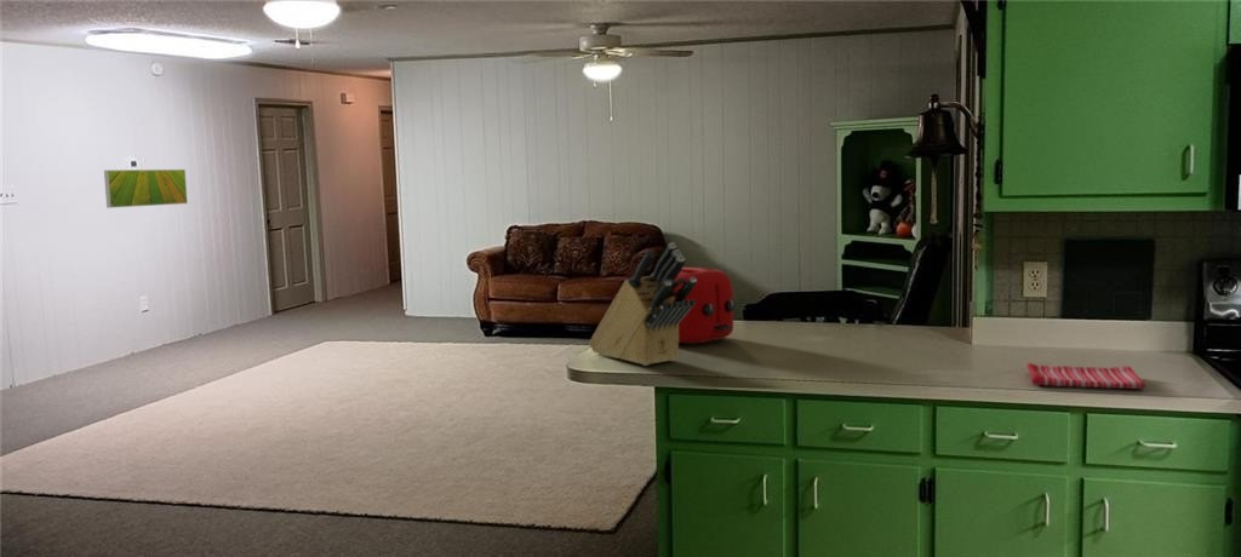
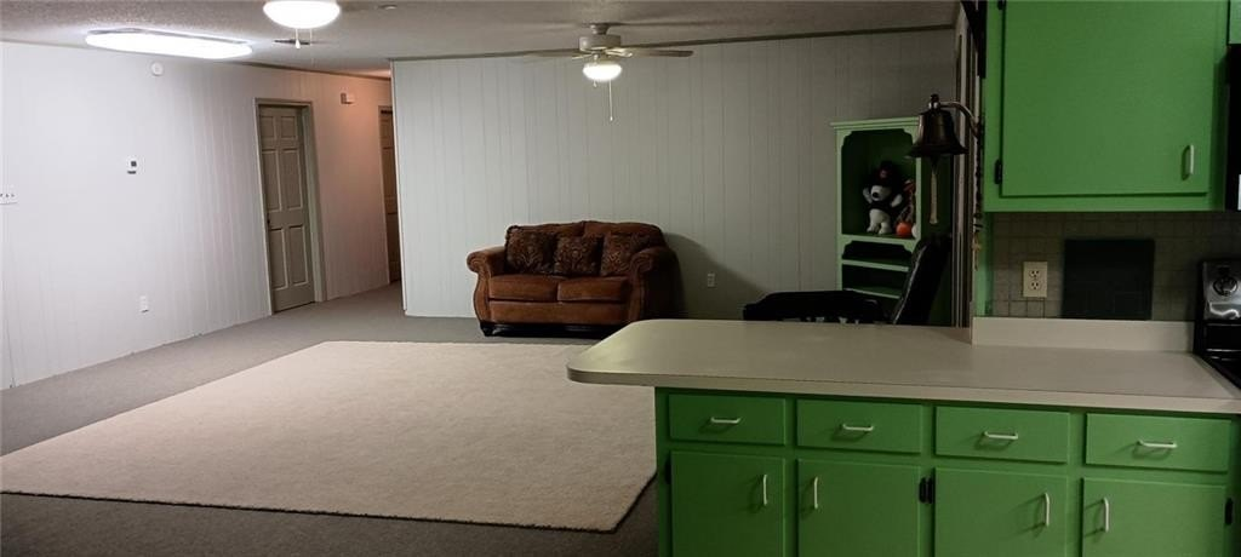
- knife block [588,241,697,367]
- toaster [674,266,737,344]
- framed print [103,168,189,209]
- dish towel [1025,362,1146,390]
